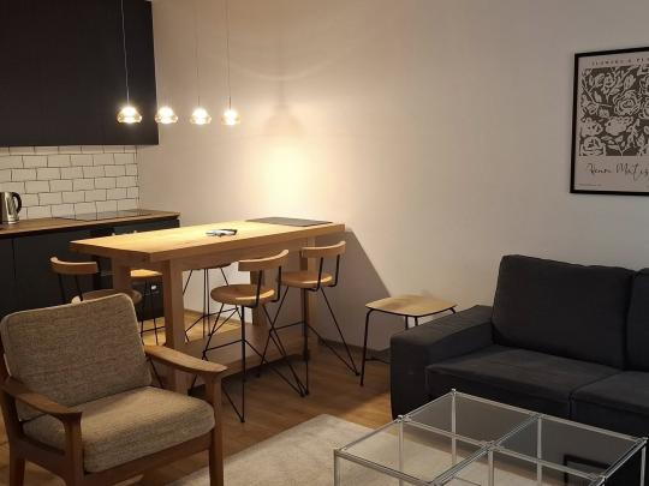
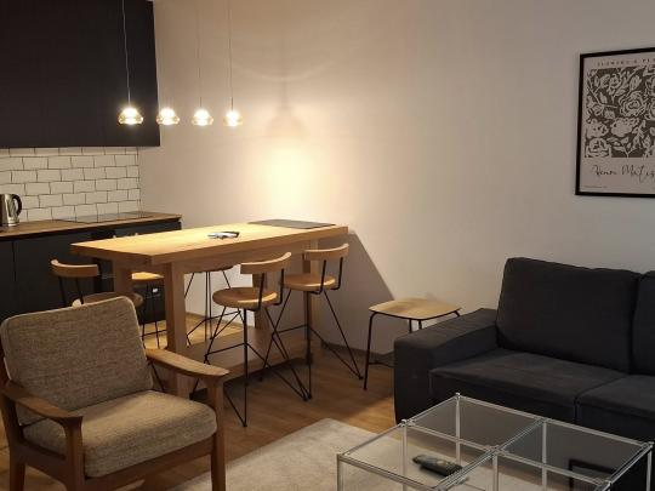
+ remote control [411,453,465,478]
